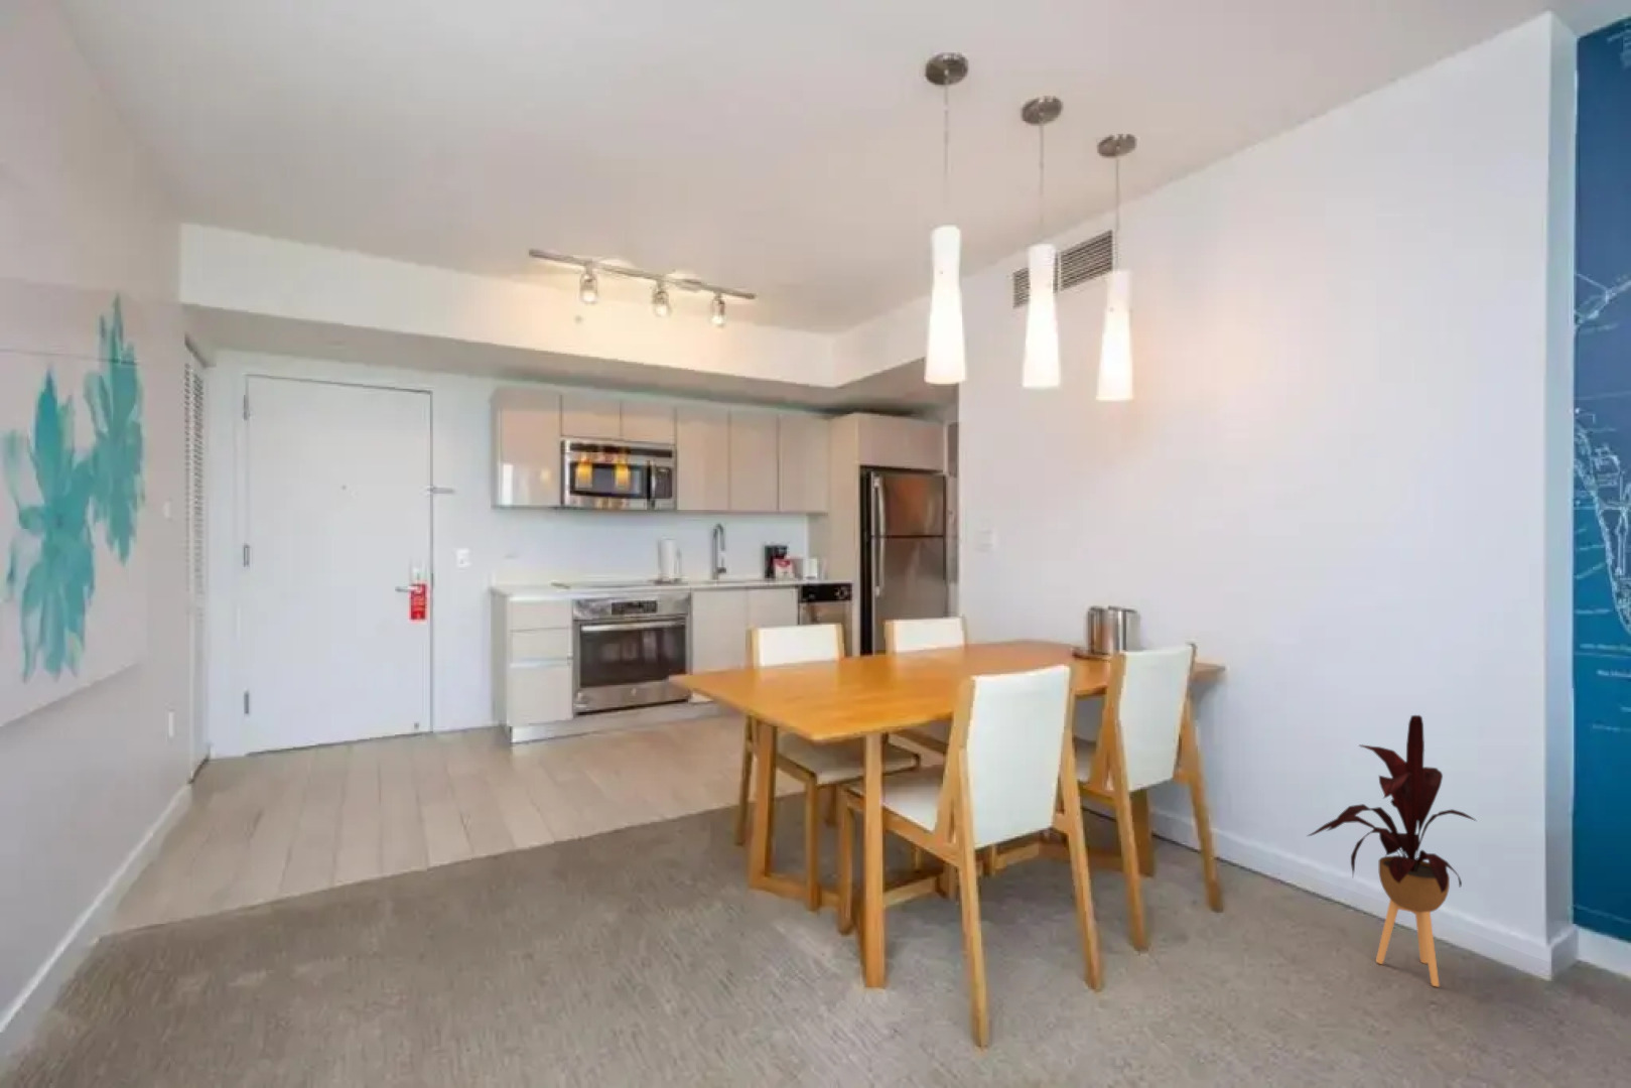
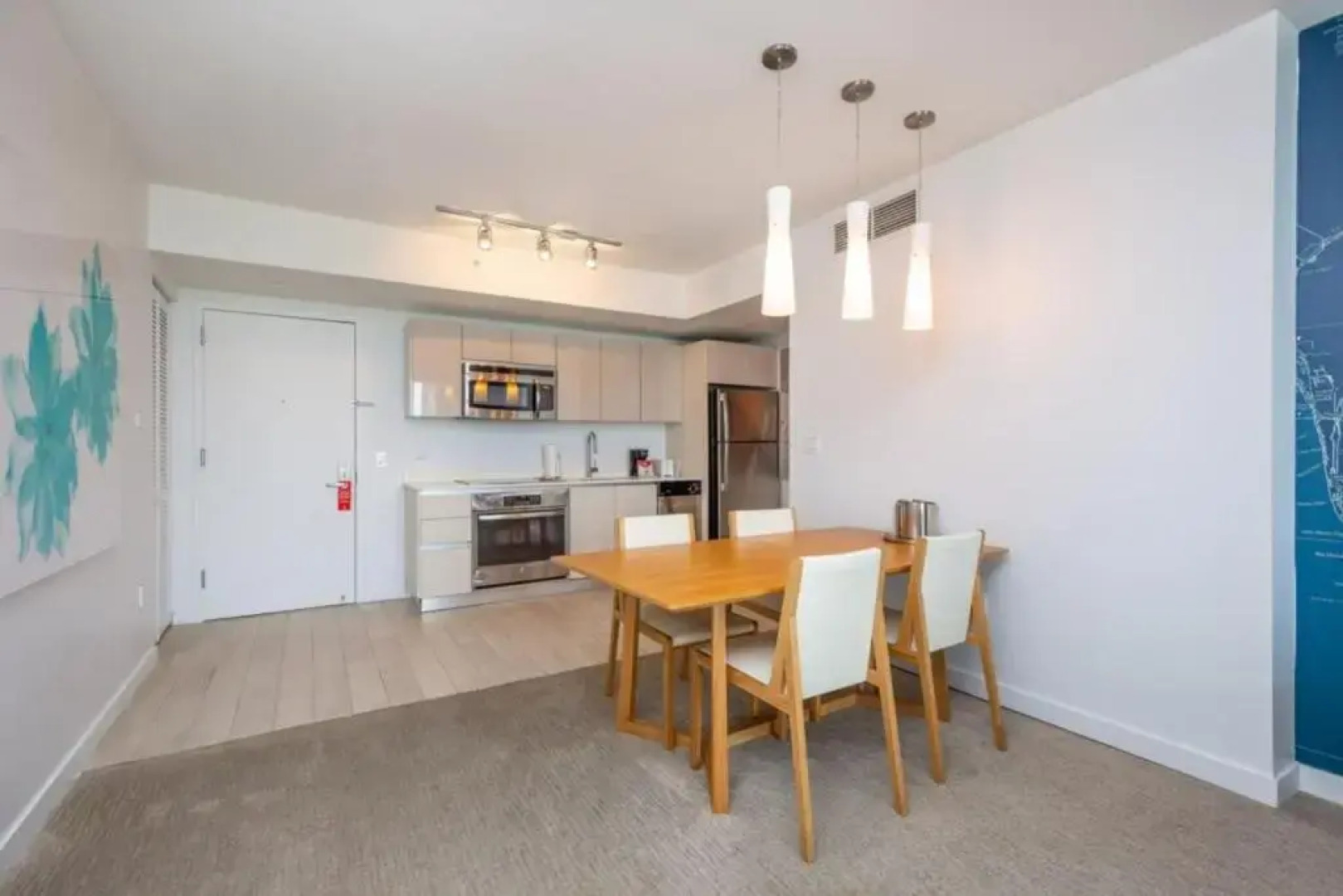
- house plant [1307,714,1477,987]
